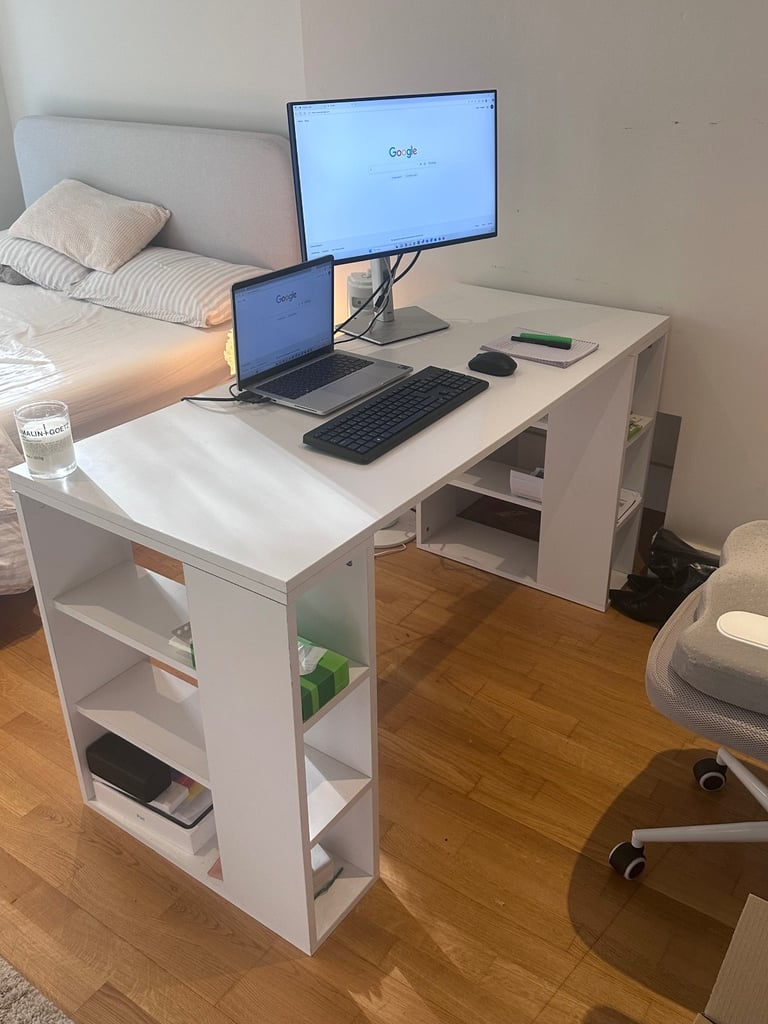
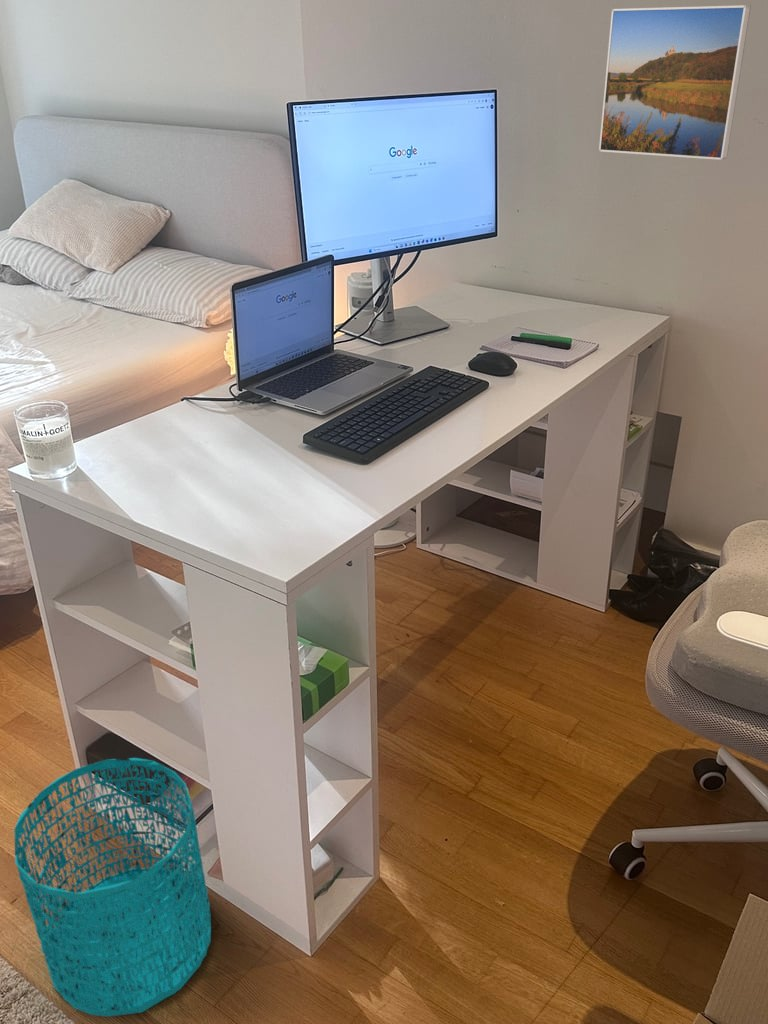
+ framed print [598,4,752,161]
+ wastebasket [13,757,212,1018]
